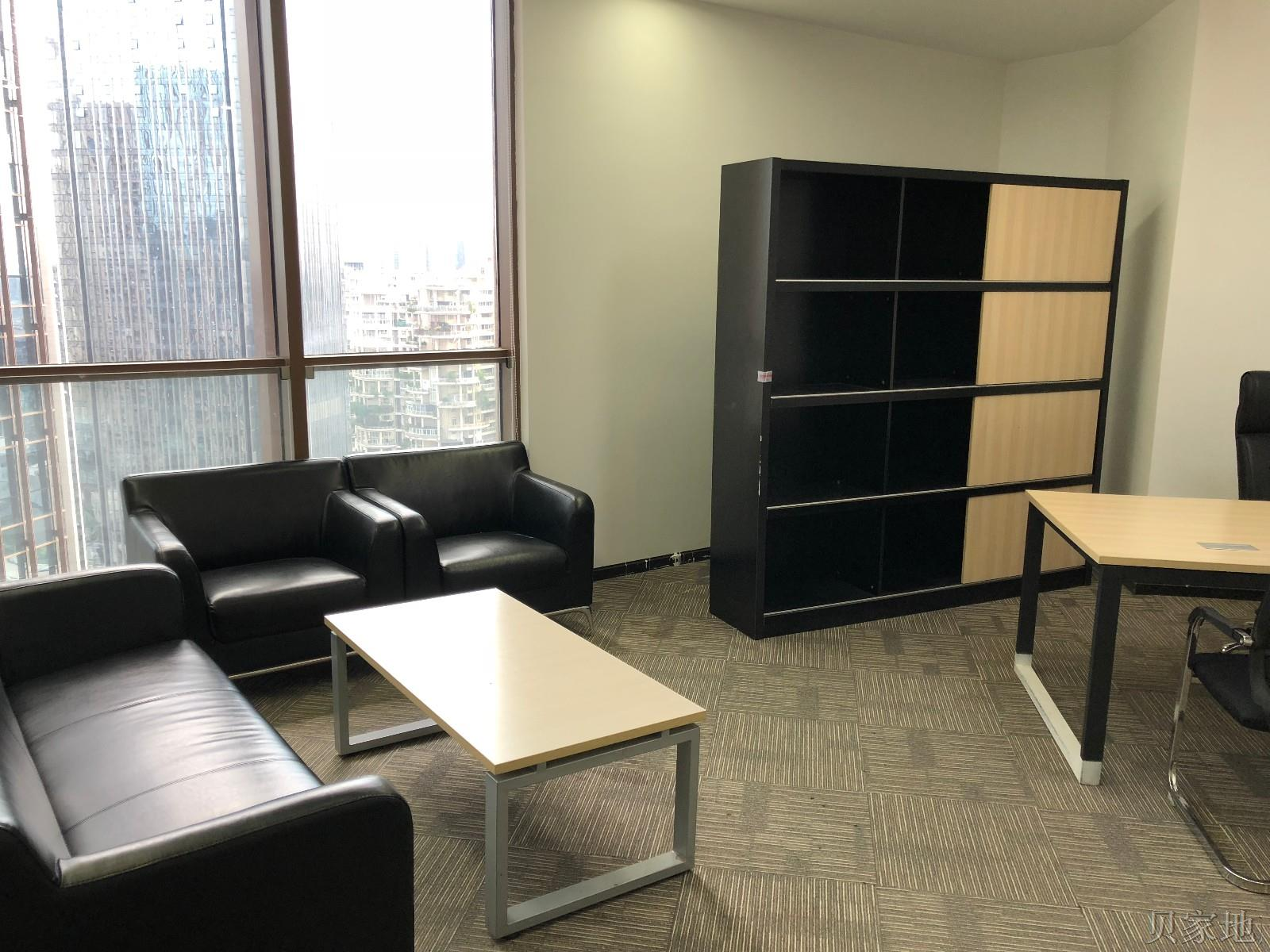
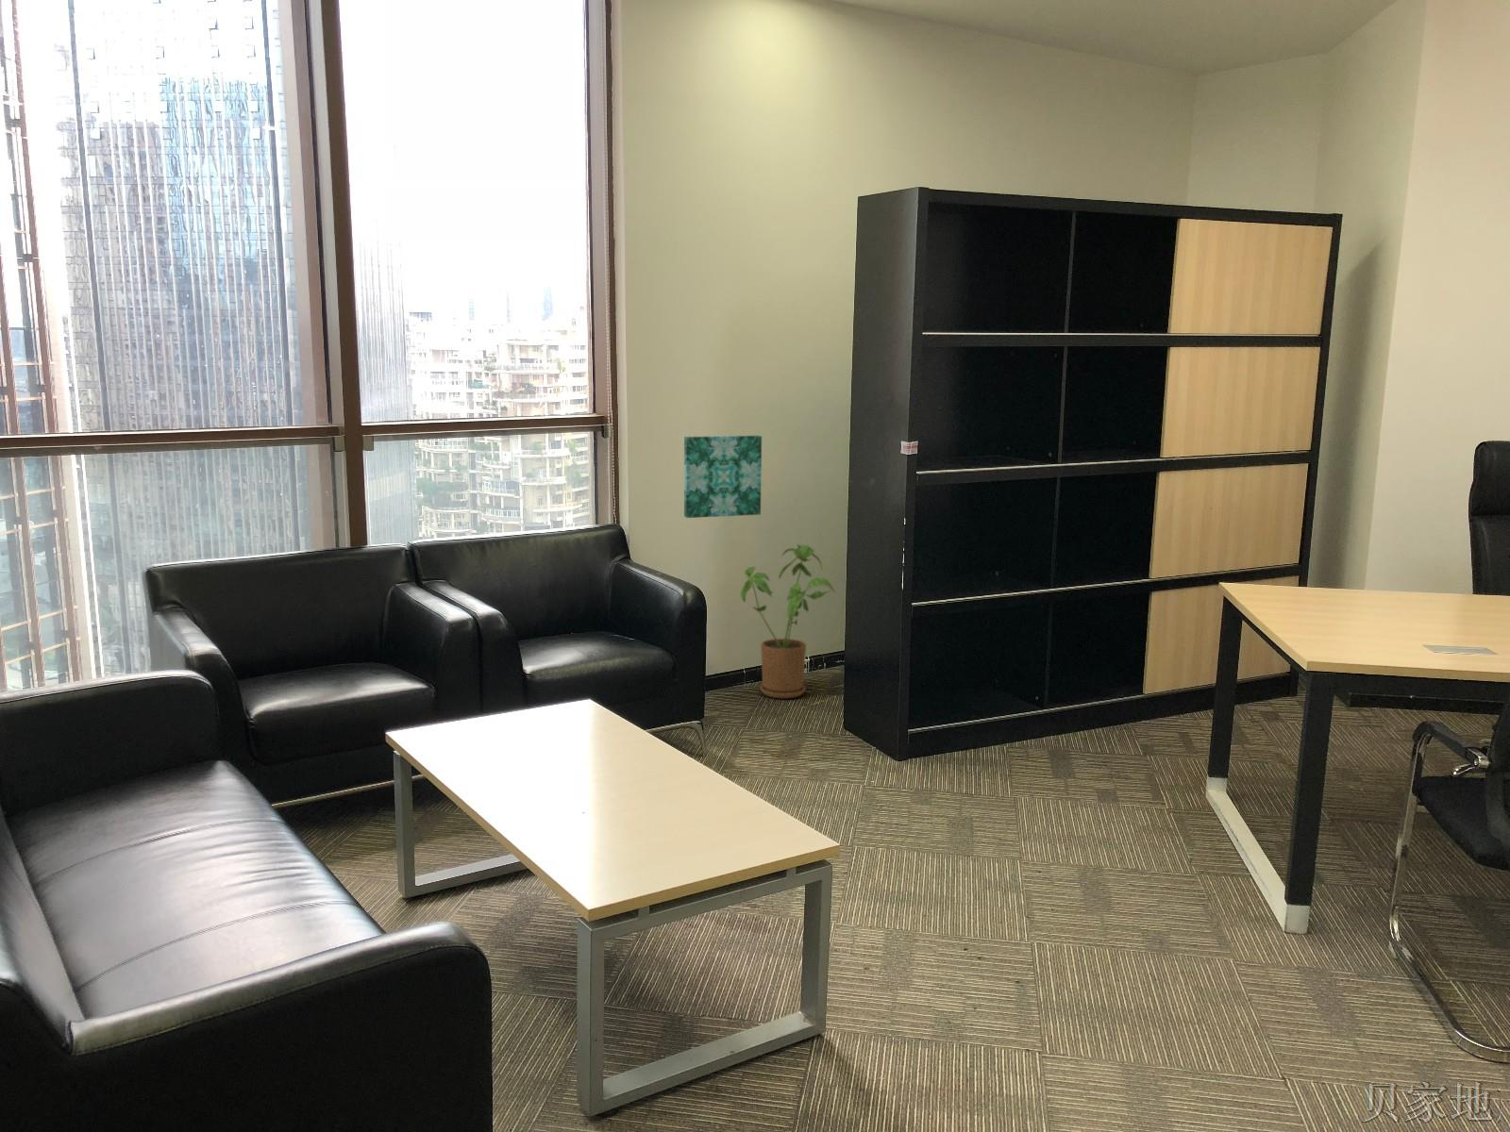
+ wall art [684,435,762,518]
+ house plant [740,543,836,699]
